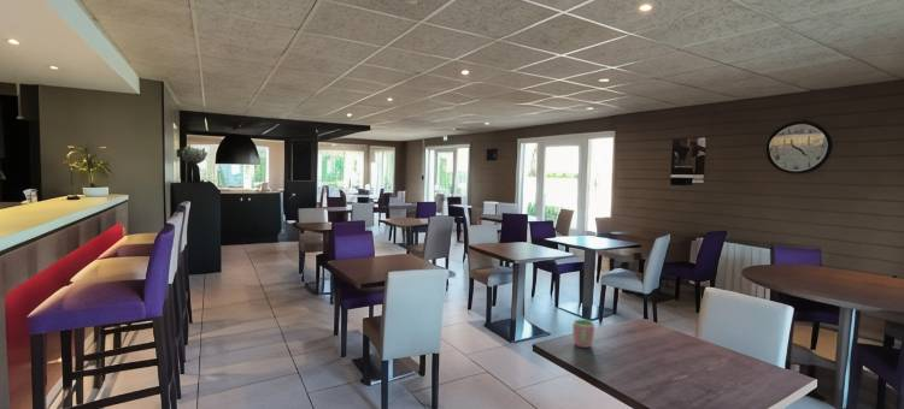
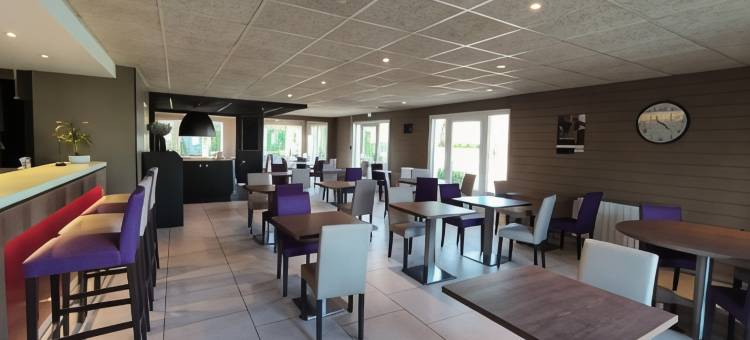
- cup [571,318,595,349]
